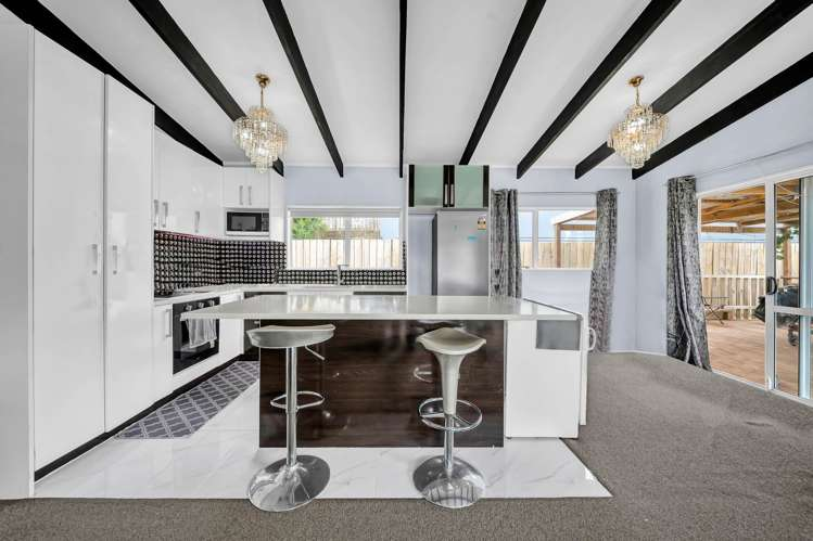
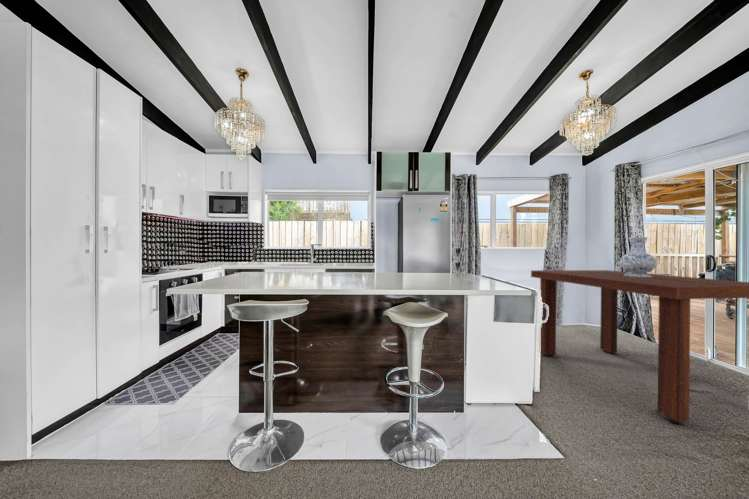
+ dining table [530,269,749,423]
+ vase [619,236,658,277]
